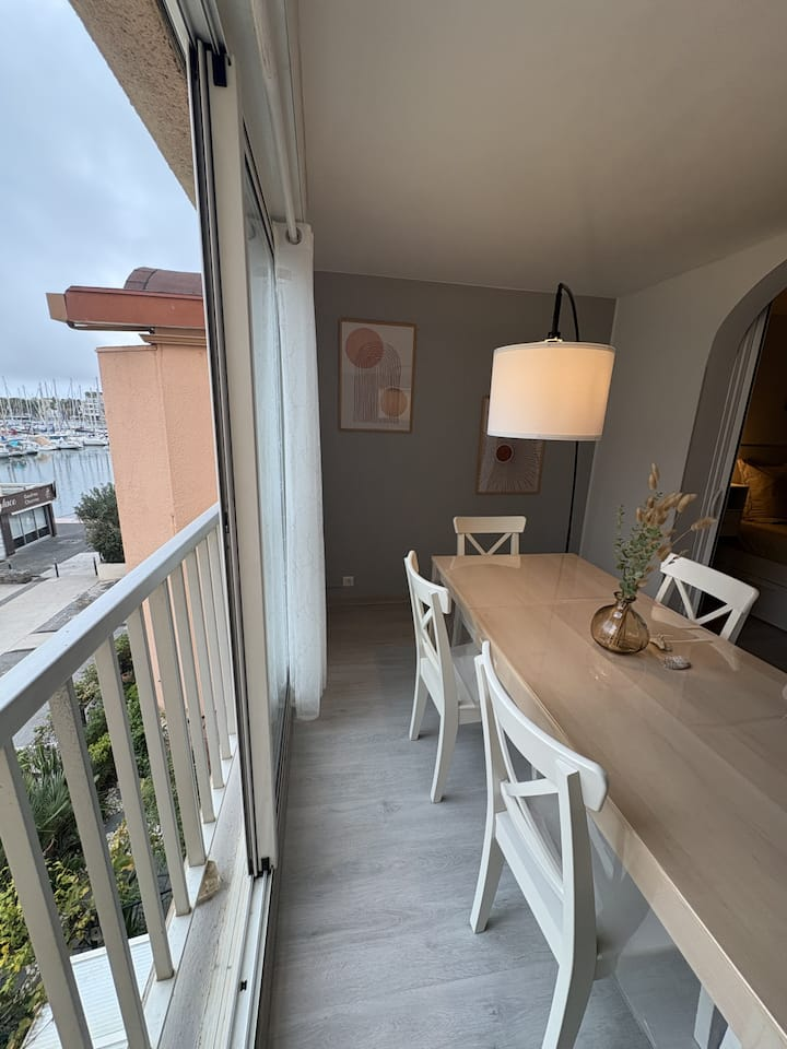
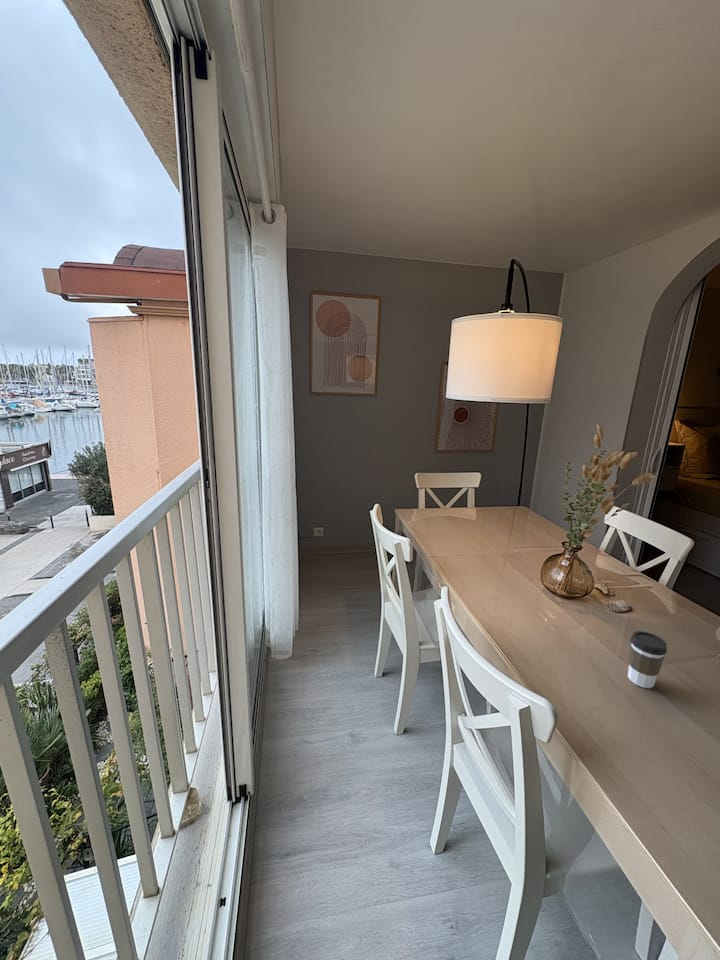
+ coffee cup [627,630,668,689]
